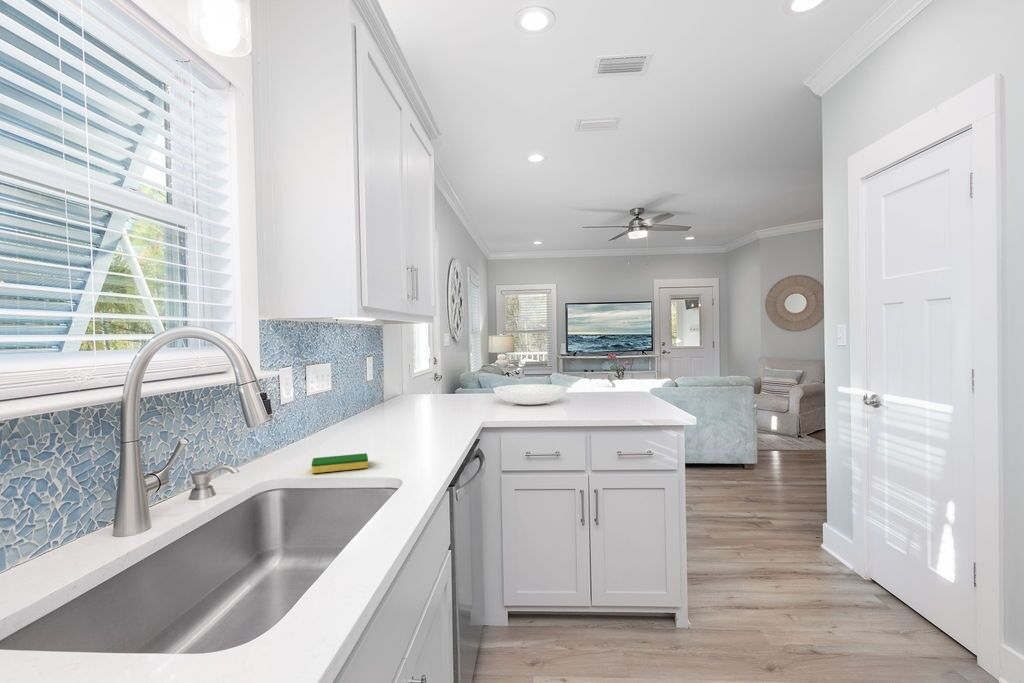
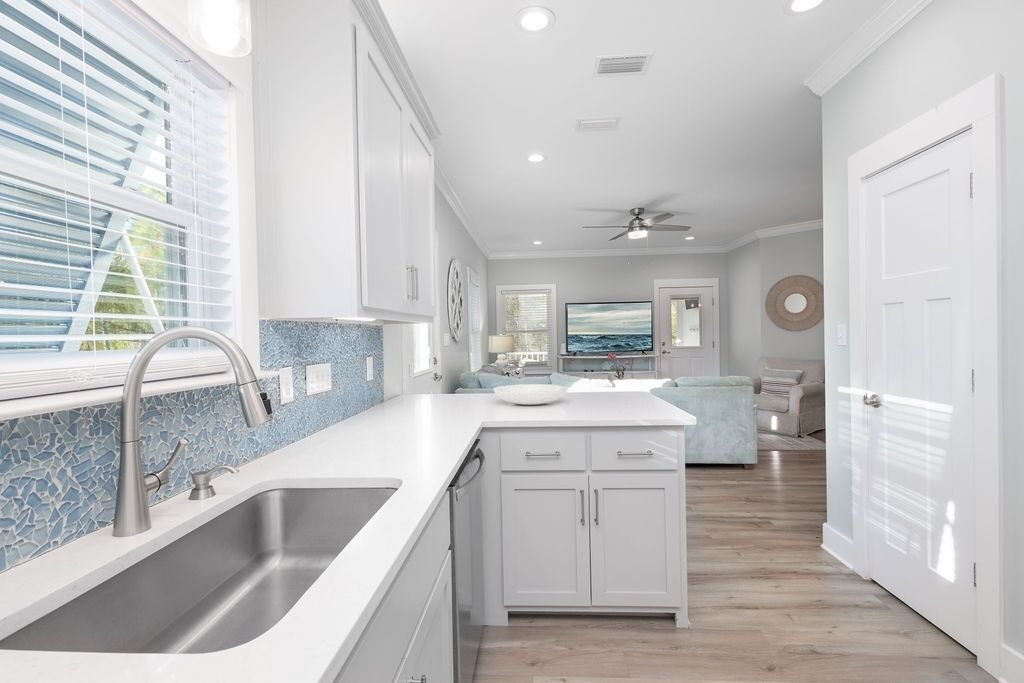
- dish sponge [310,452,369,474]
